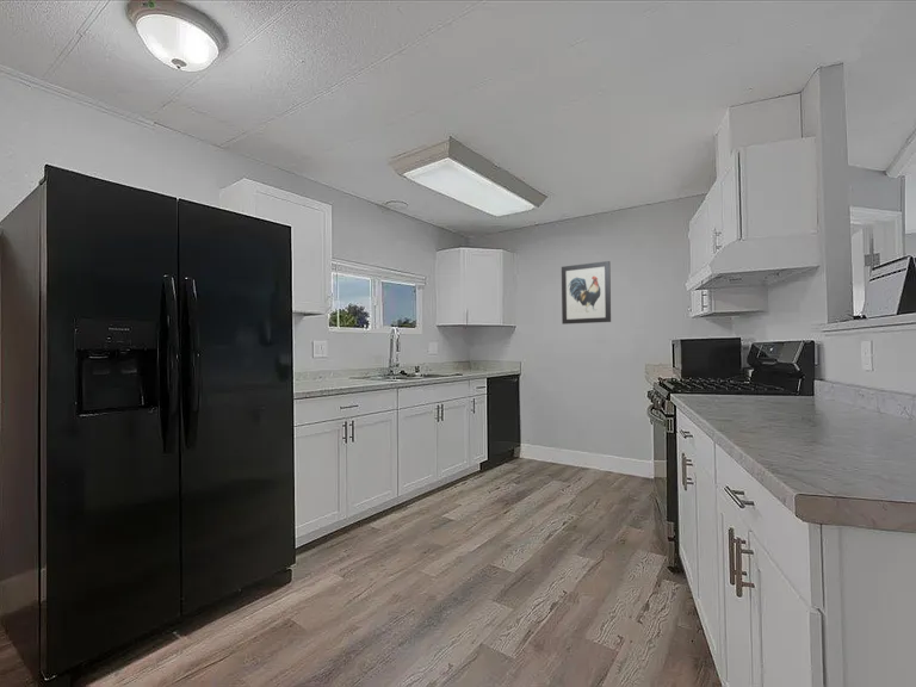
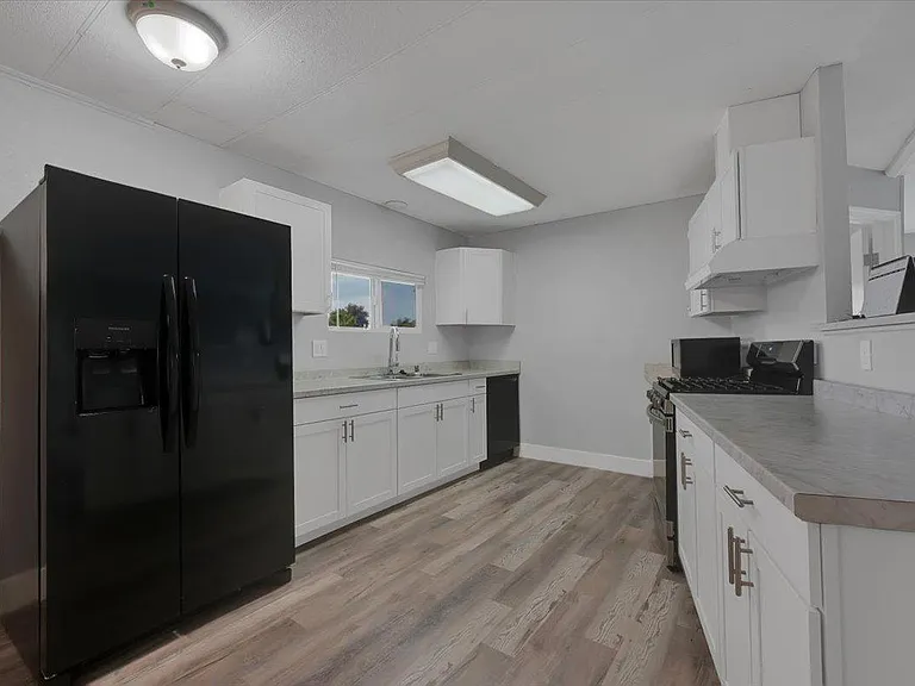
- wall art [561,260,612,326]
